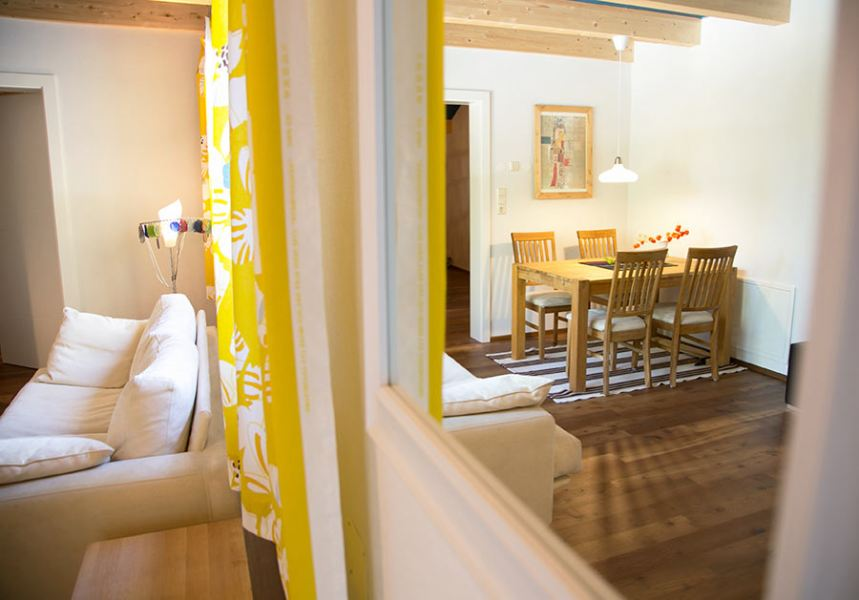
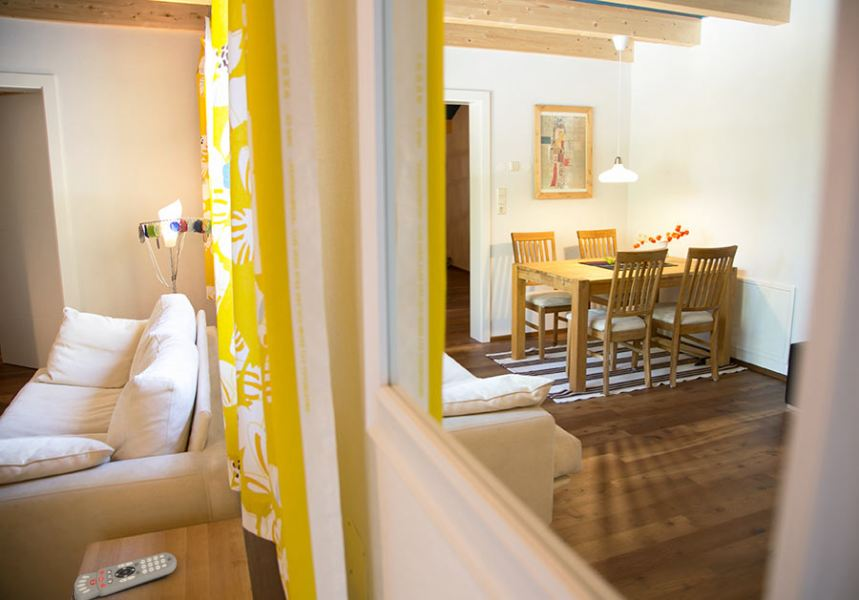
+ remote control [72,552,178,600]
